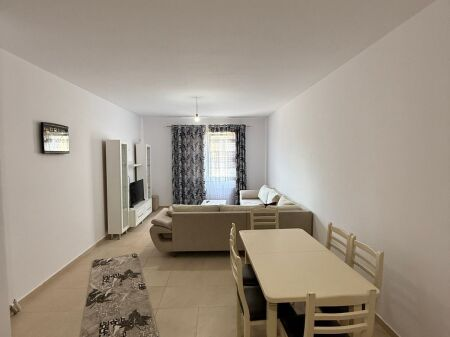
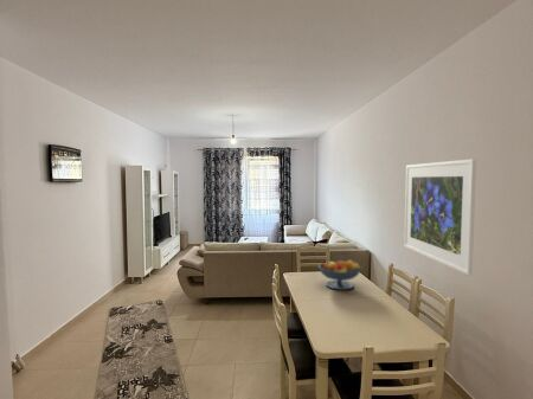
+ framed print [403,157,477,277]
+ fruit bowl [317,258,362,291]
